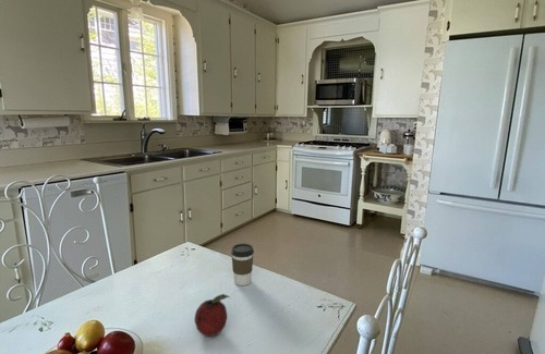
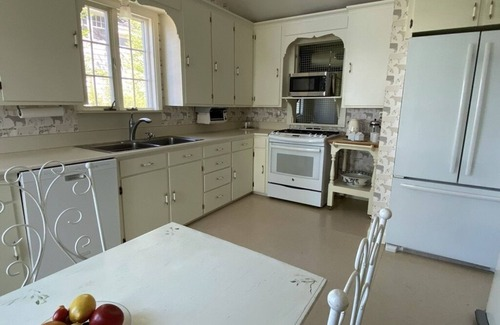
- coffee cup [230,243,255,286]
- fruit [194,293,231,338]
